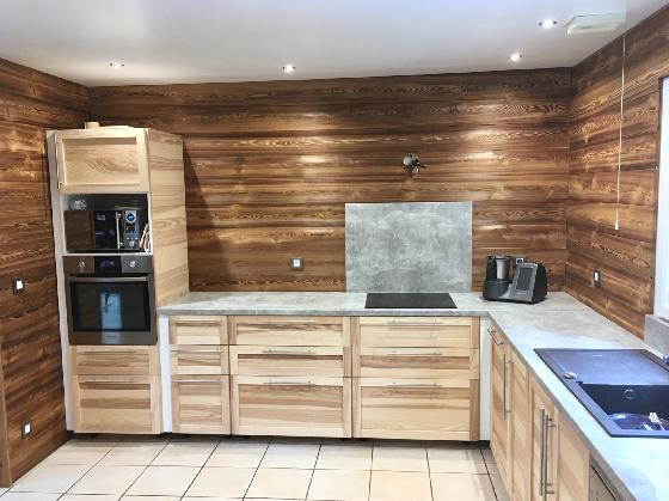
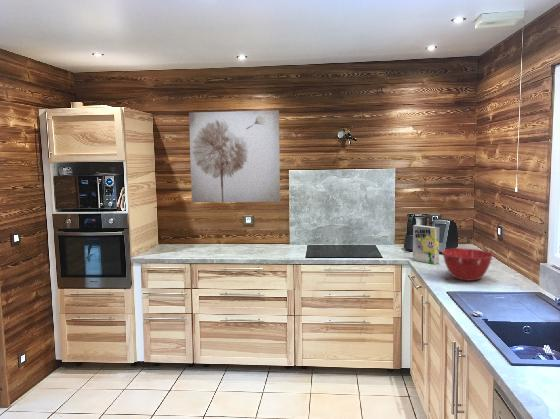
+ wall art [188,109,281,203]
+ cereal box [412,224,441,265]
+ mixing bowl [441,247,494,282]
